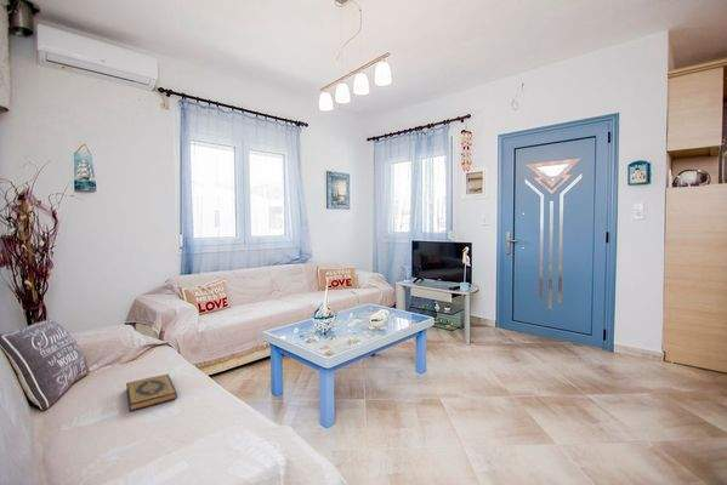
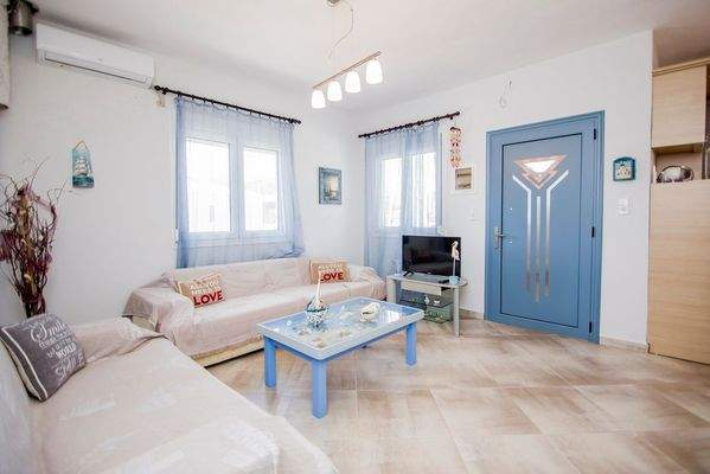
- hardback book [125,373,178,412]
